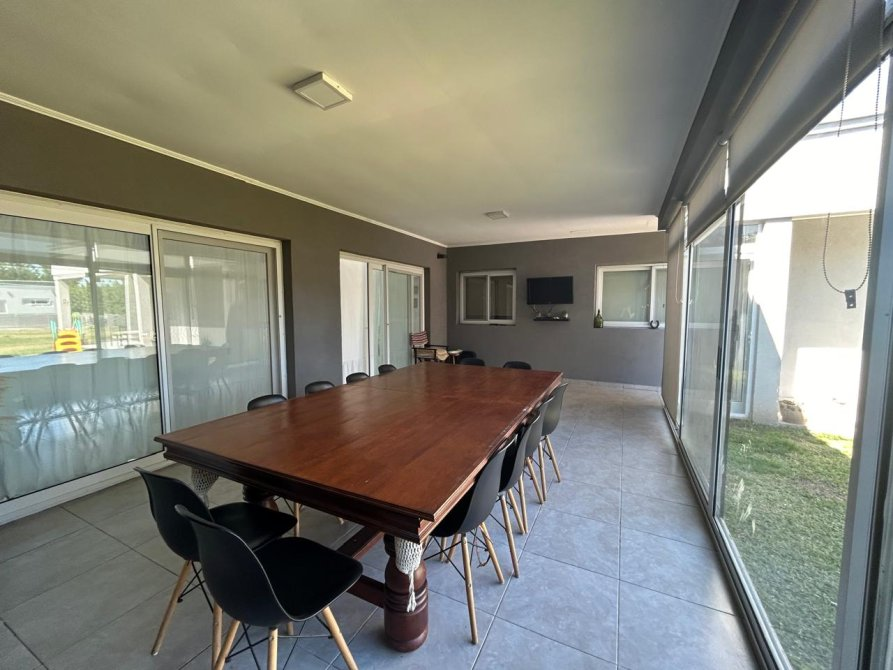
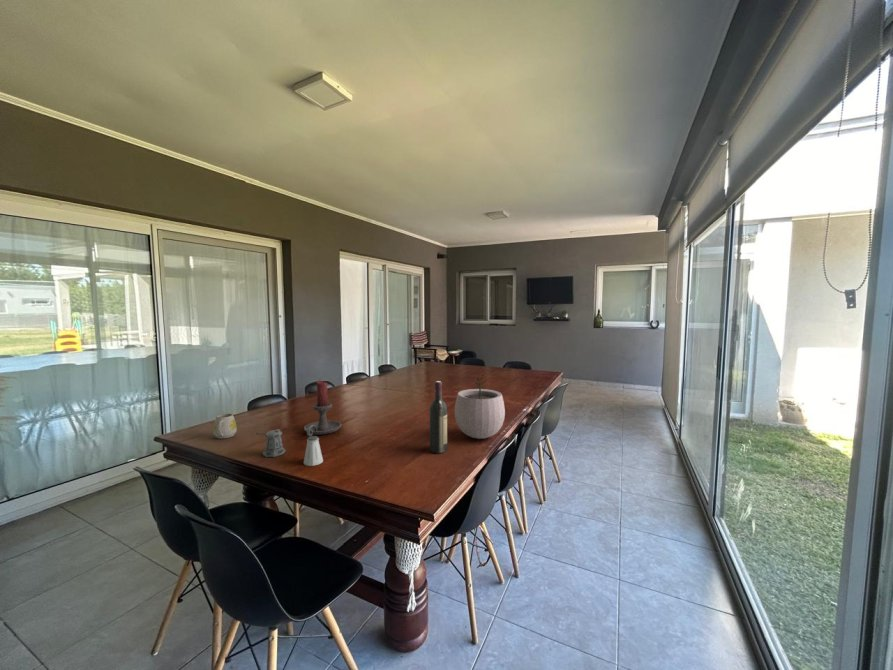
+ pepper shaker [255,429,286,458]
+ wine bottle [429,380,448,454]
+ candle holder [303,380,342,437]
+ plant pot [454,374,506,440]
+ mug [212,413,238,439]
+ saltshaker [303,435,324,467]
